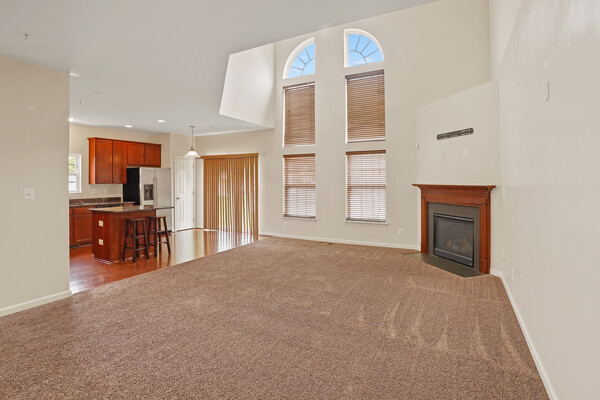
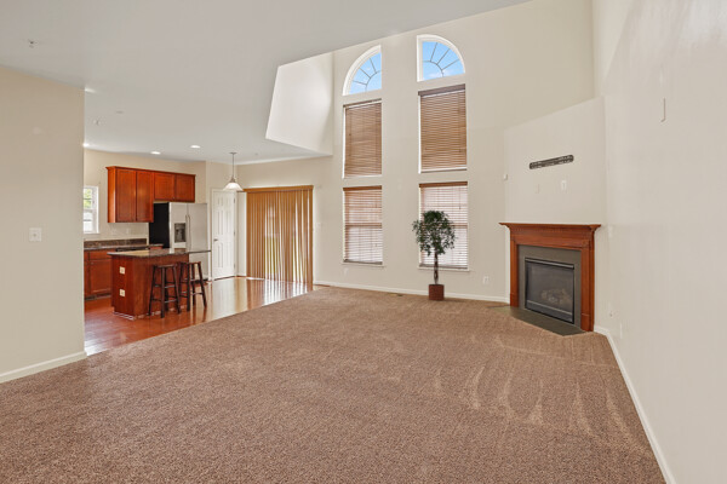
+ potted tree [411,208,459,301]
